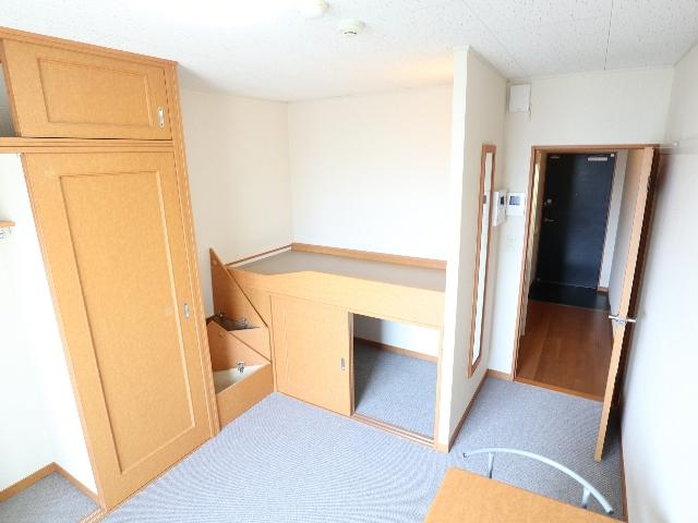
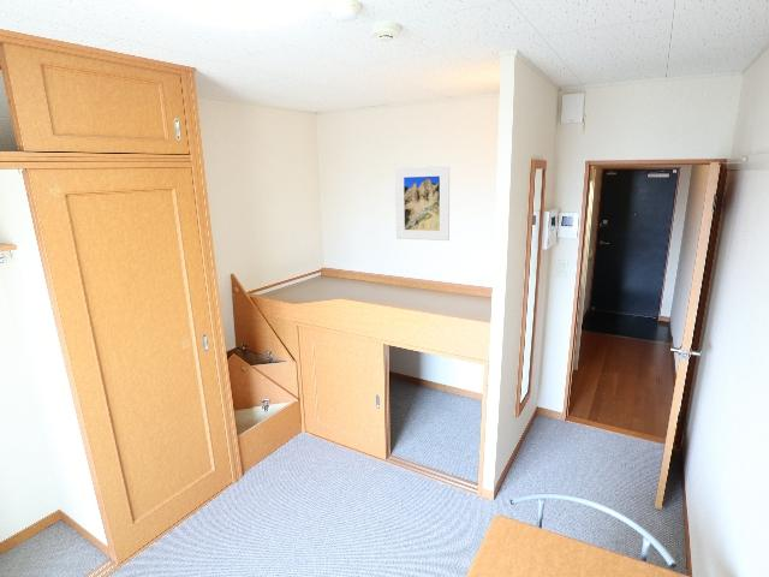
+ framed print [394,165,451,242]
